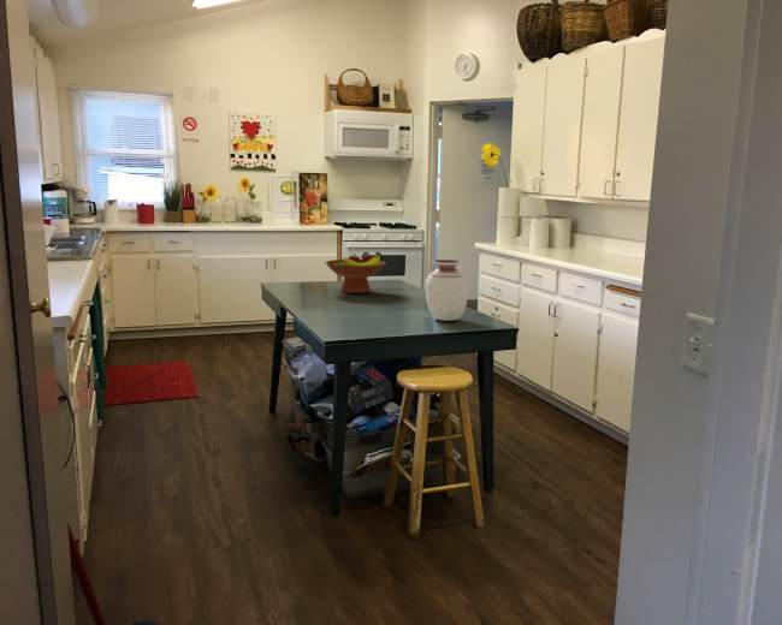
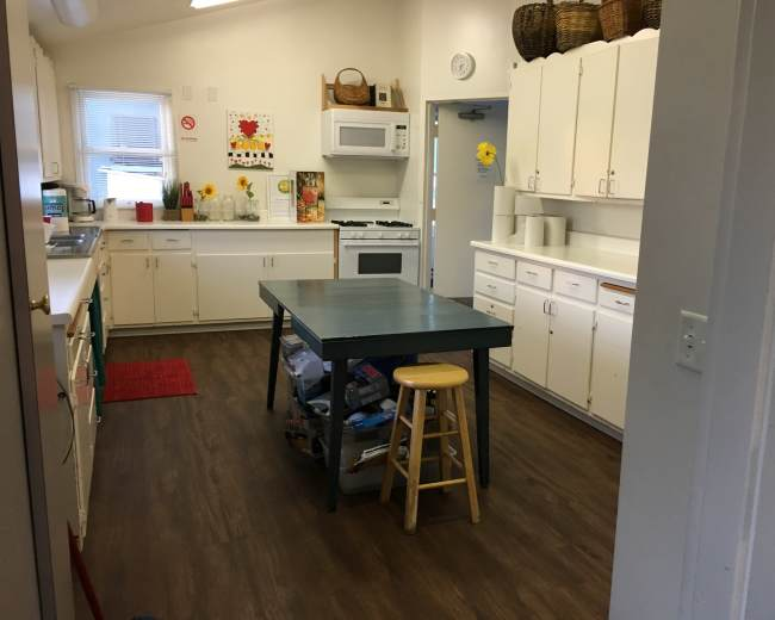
- fruit bowl [324,250,387,294]
- vase [425,258,469,322]
